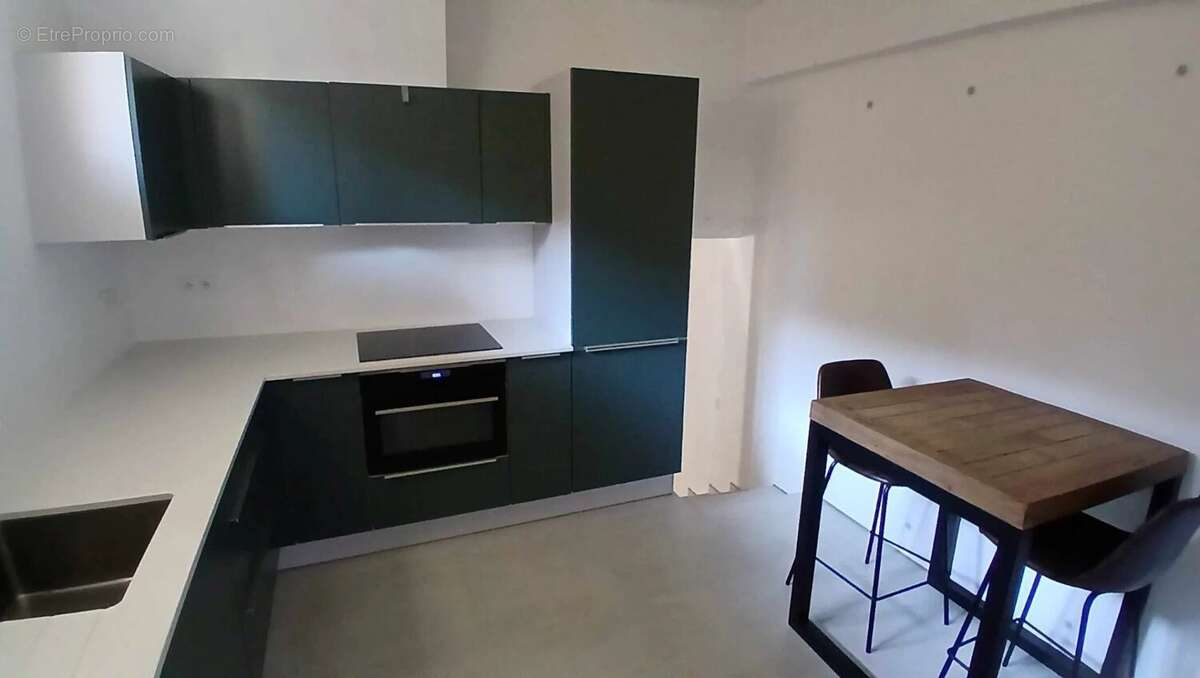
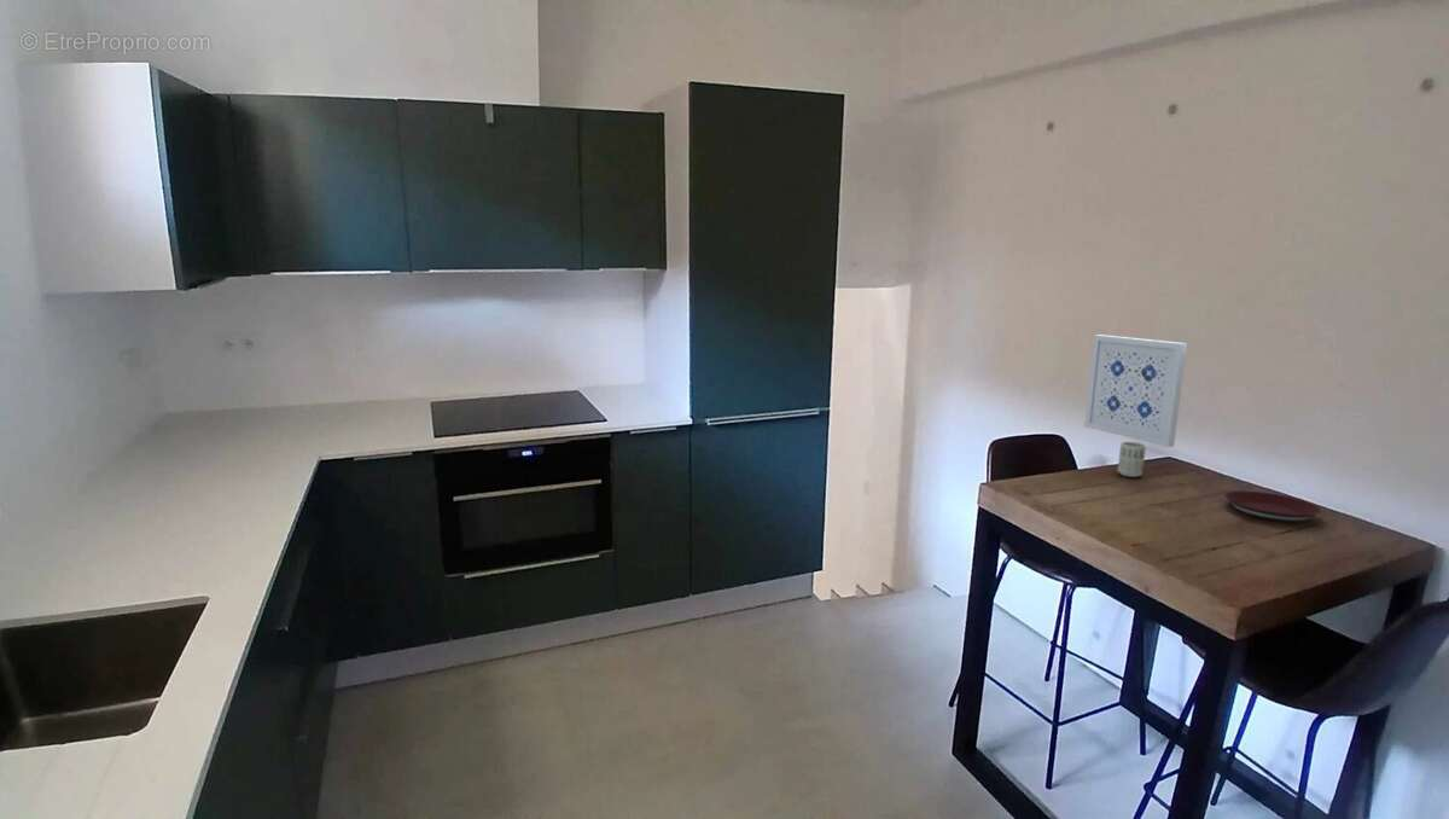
+ cup [1117,441,1147,478]
+ plate [1223,489,1322,523]
+ wall art [1083,333,1188,448]
